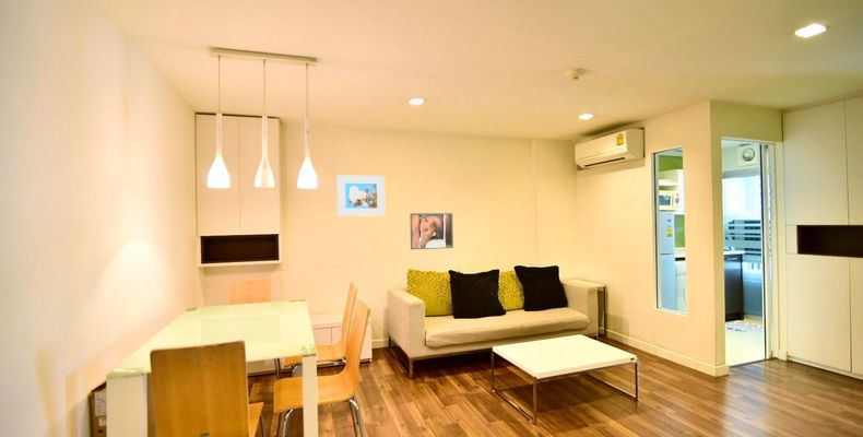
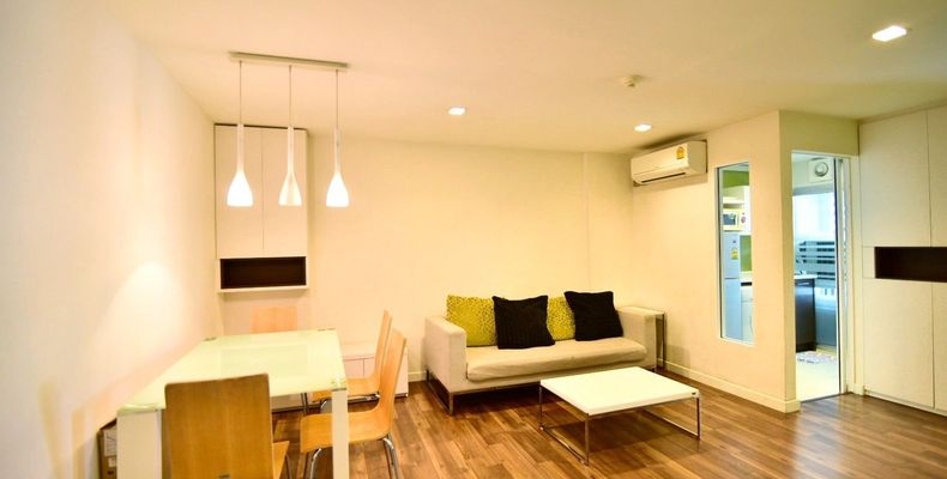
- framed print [410,212,454,250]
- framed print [336,174,386,217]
